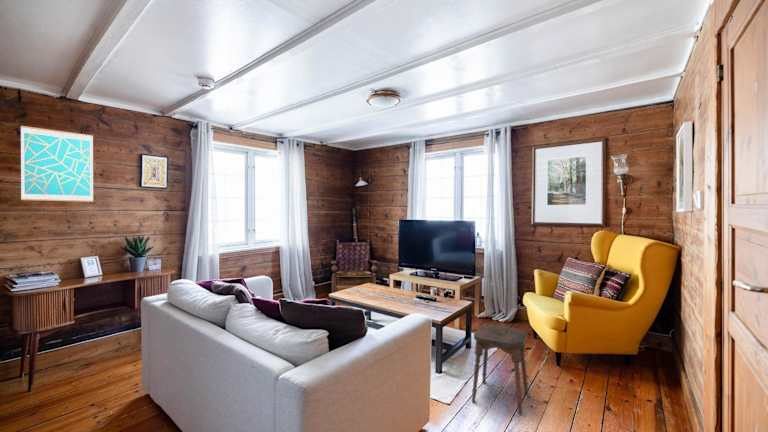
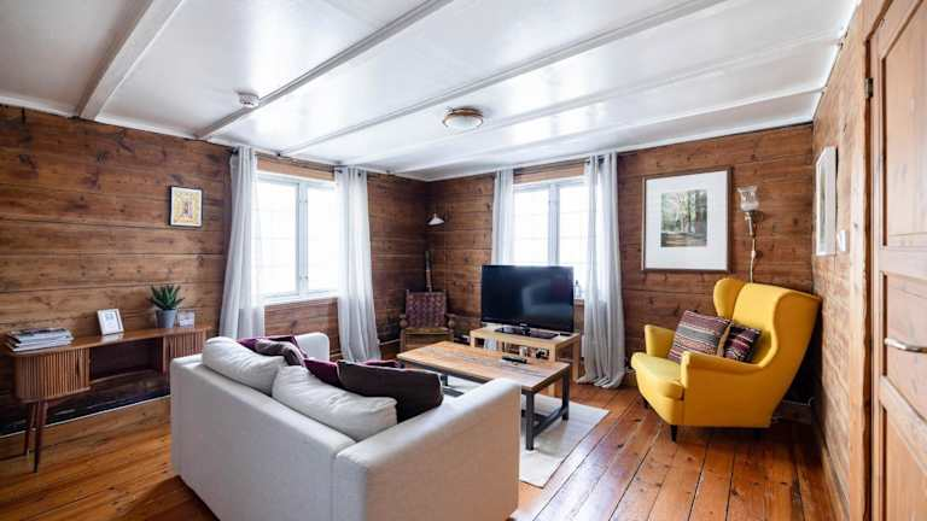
- stool [471,324,529,415]
- wall art [20,125,94,203]
